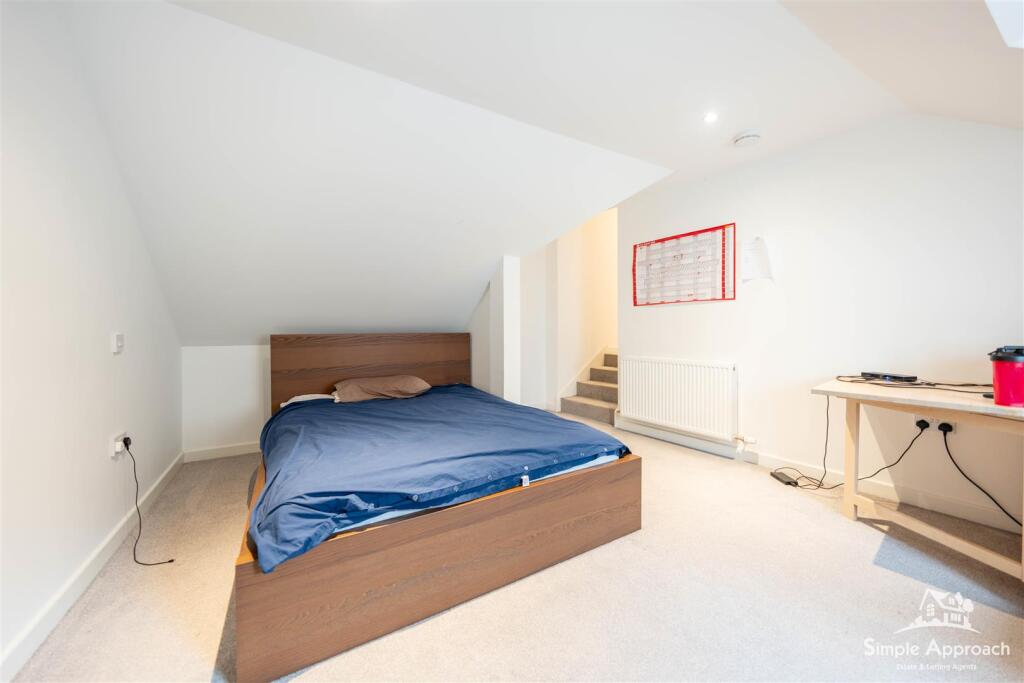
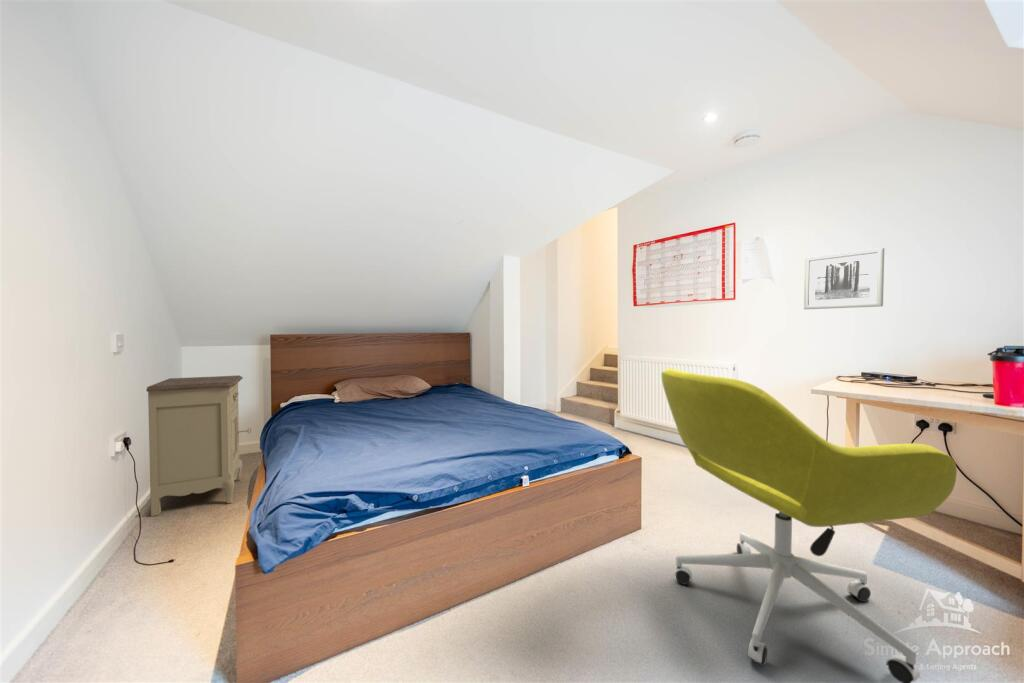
+ office chair [660,367,958,683]
+ nightstand [146,374,252,517]
+ wall art [803,247,885,310]
